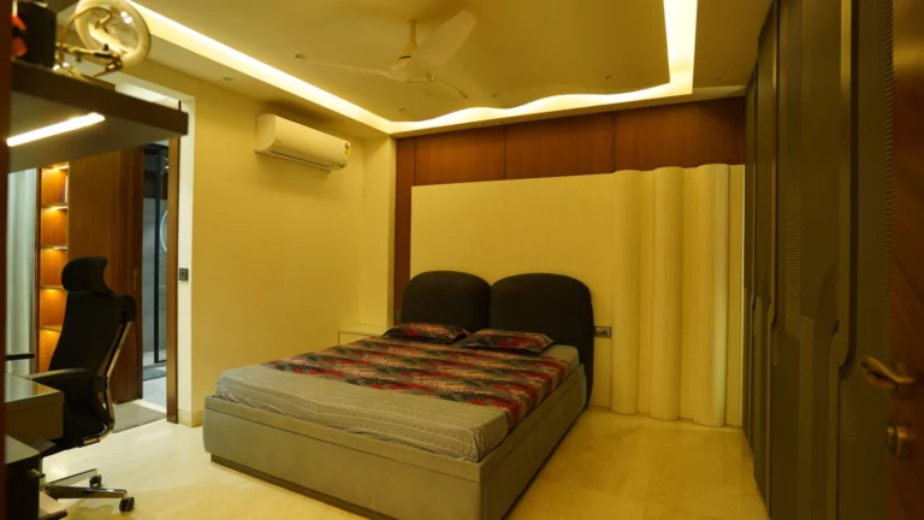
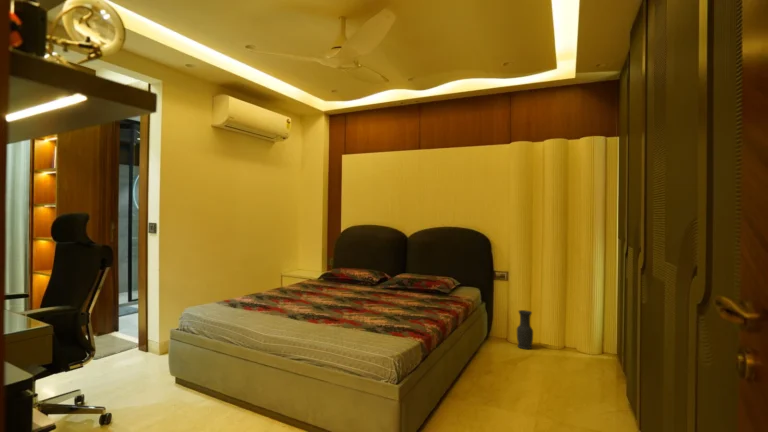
+ vase [516,309,534,350]
